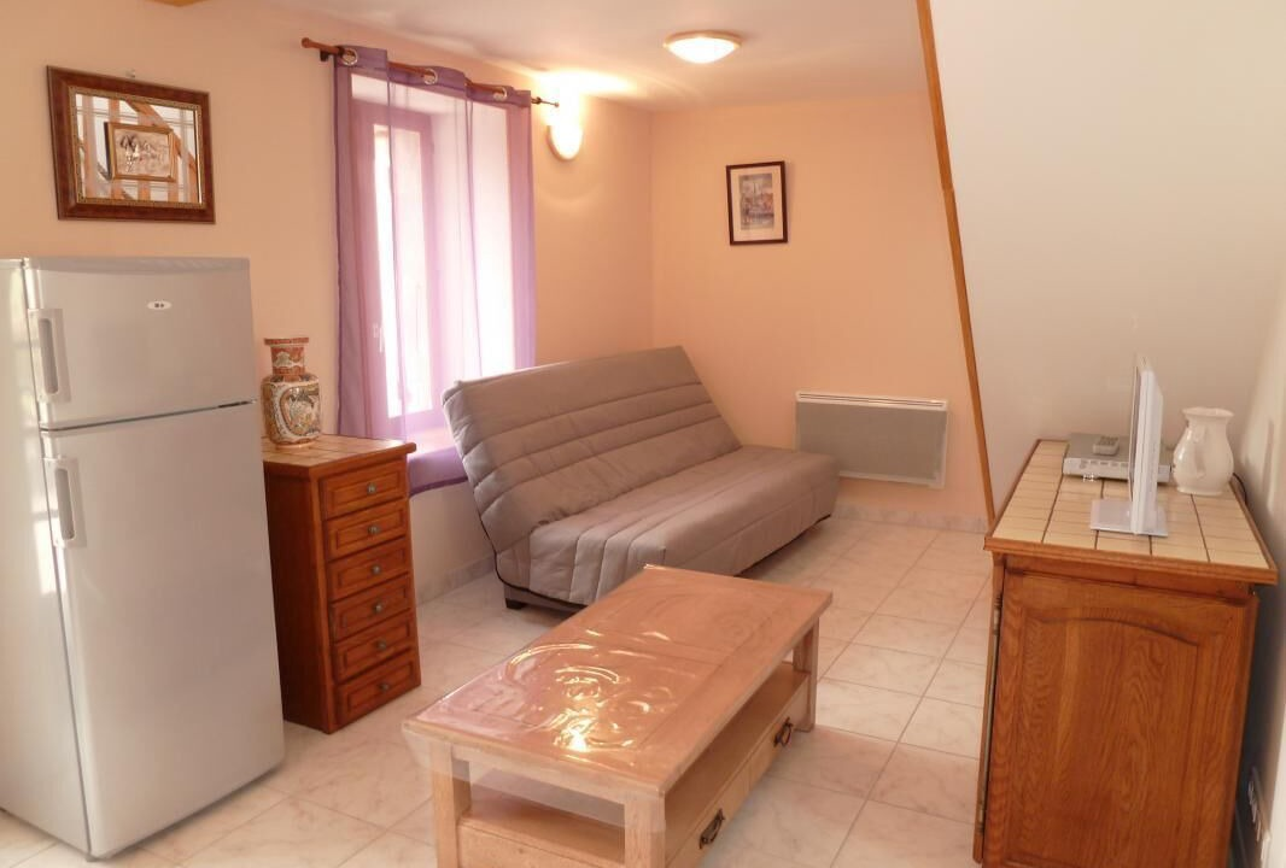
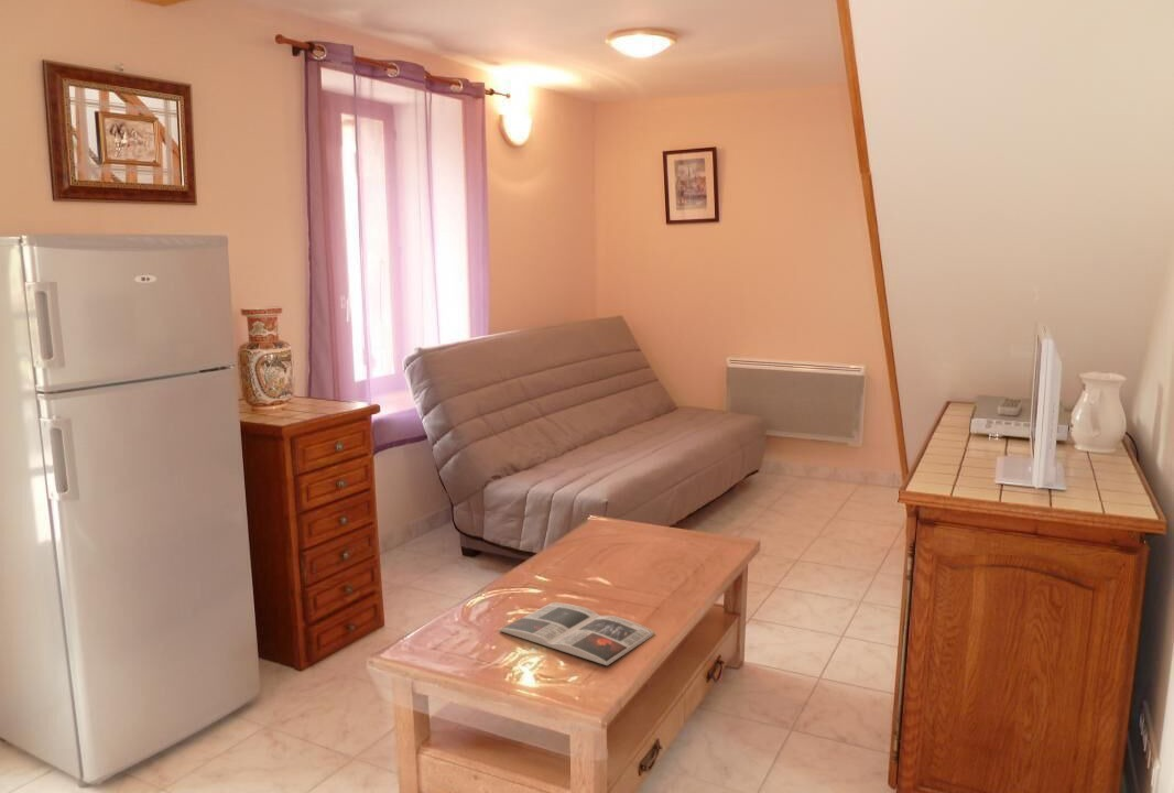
+ magazine [498,601,656,666]
